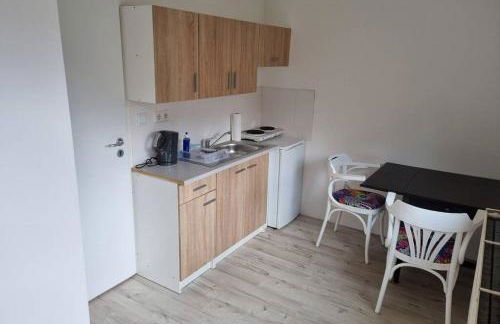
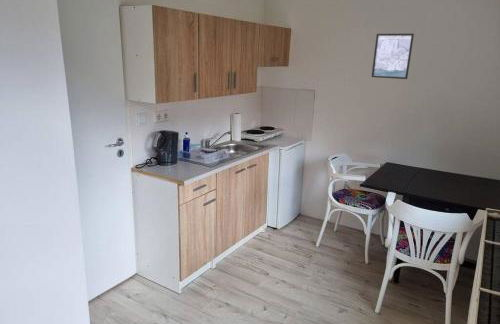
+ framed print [371,32,415,80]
